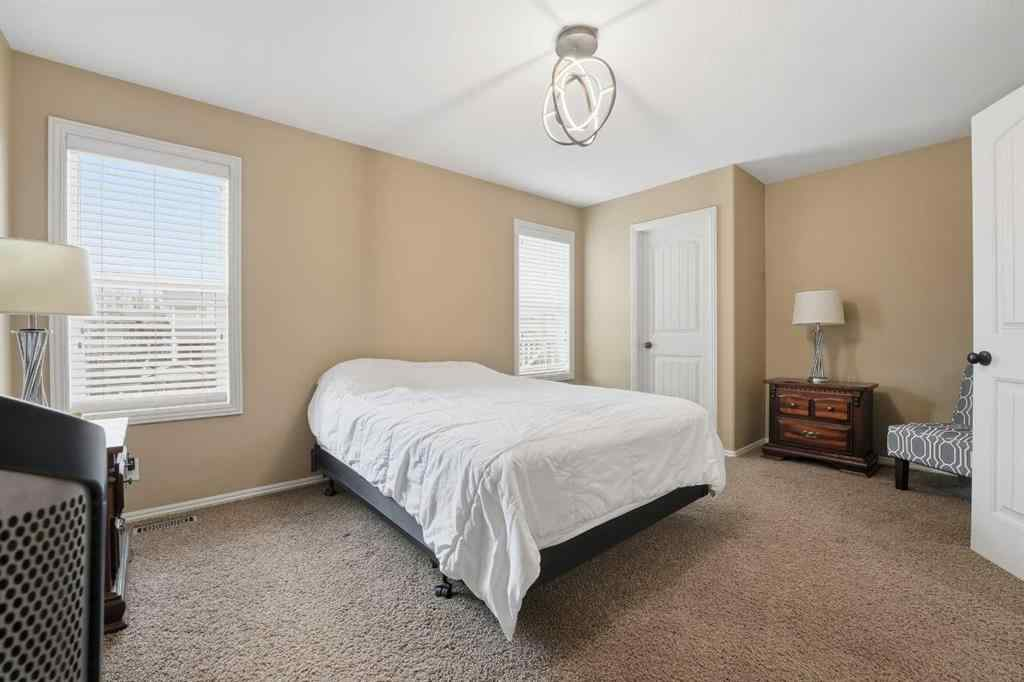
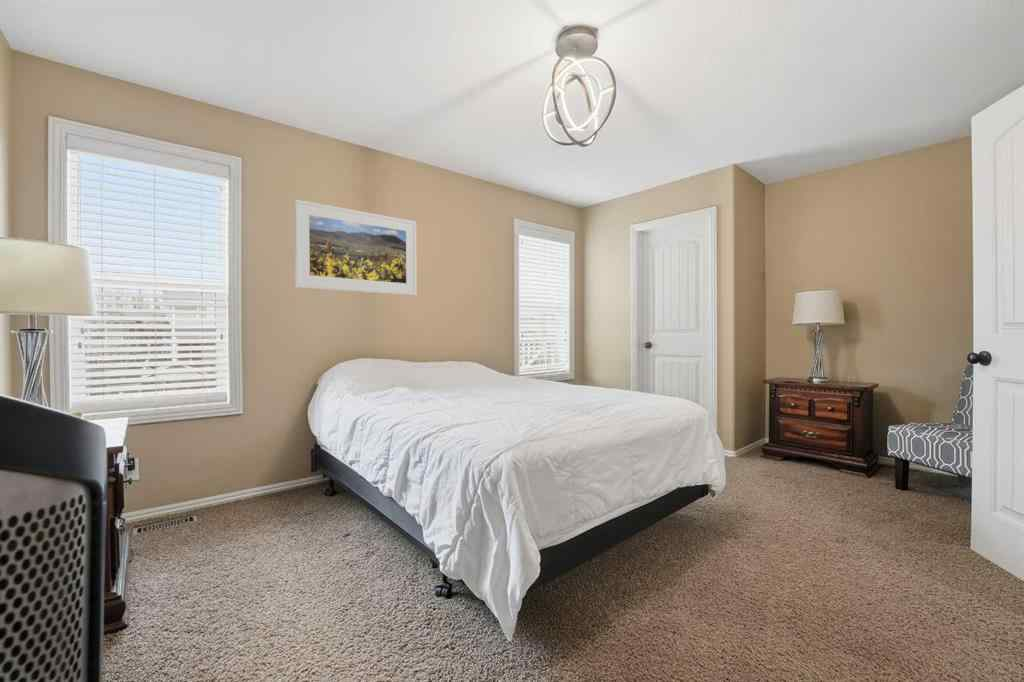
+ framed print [294,198,418,296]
